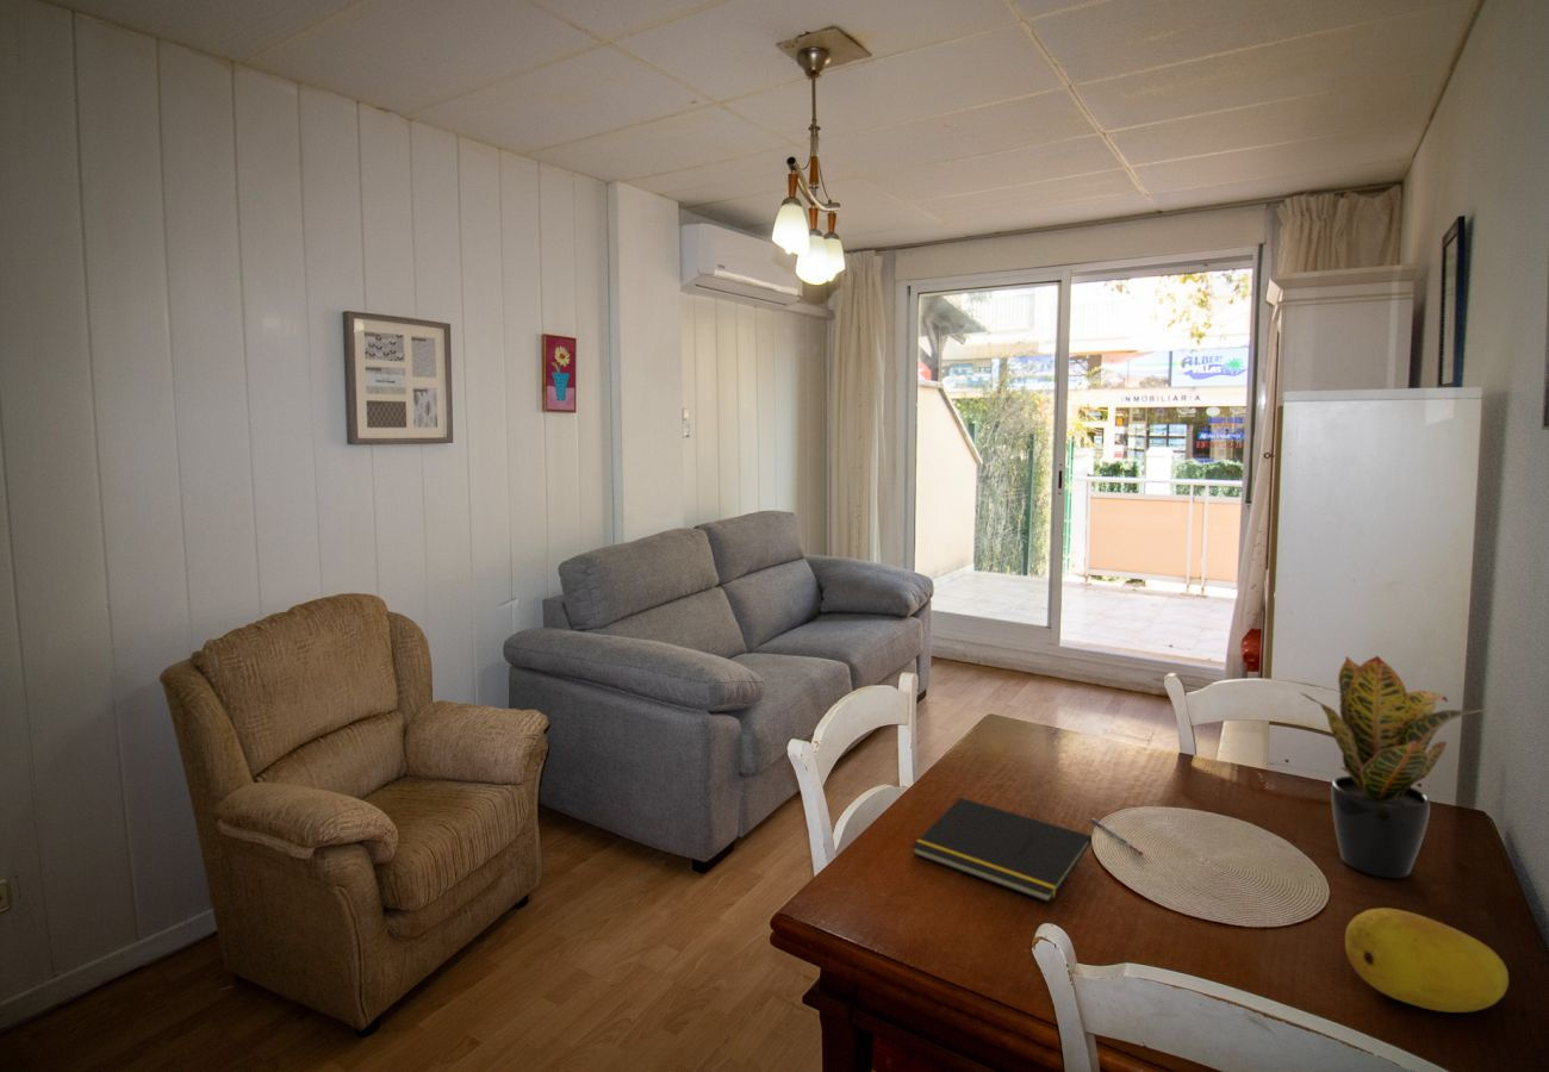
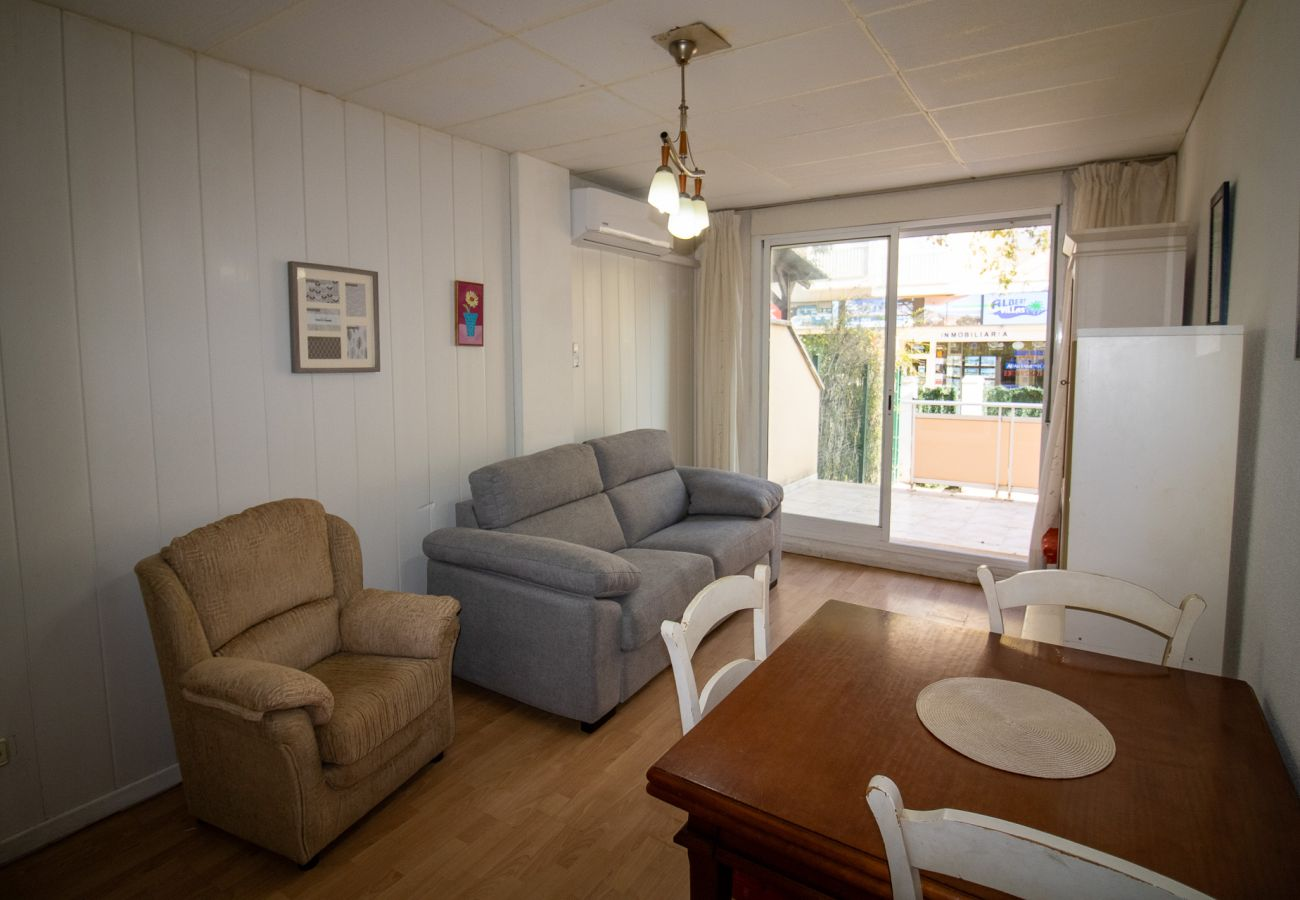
- potted plant [1299,654,1489,879]
- notepad [910,797,1093,904]
- fruit [1344,906,1510,1014]
- pen [1090,817,1145,856]
